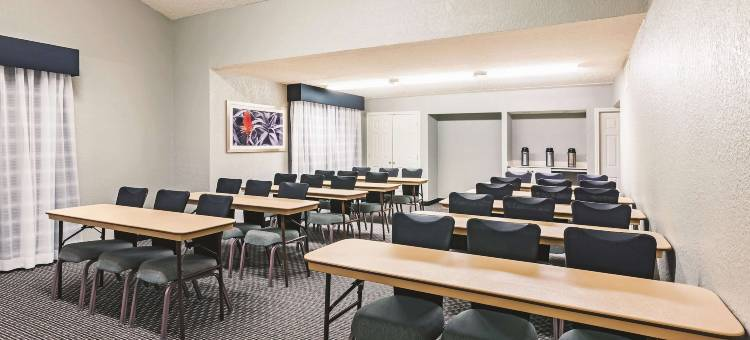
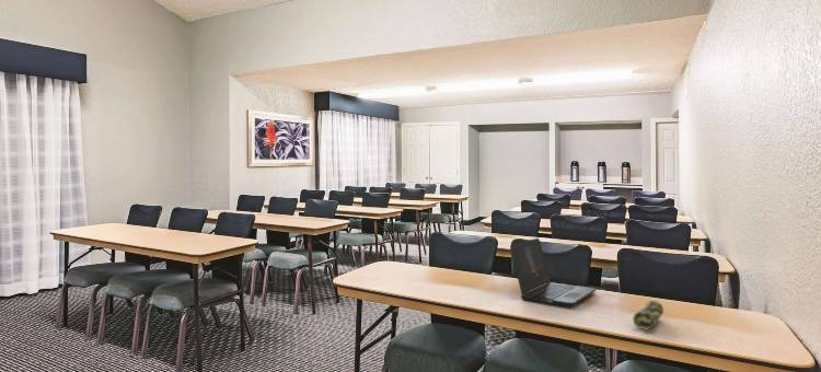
+ laptop computer [509,237,598,309]
+ pencil case [632,300,664,330]
